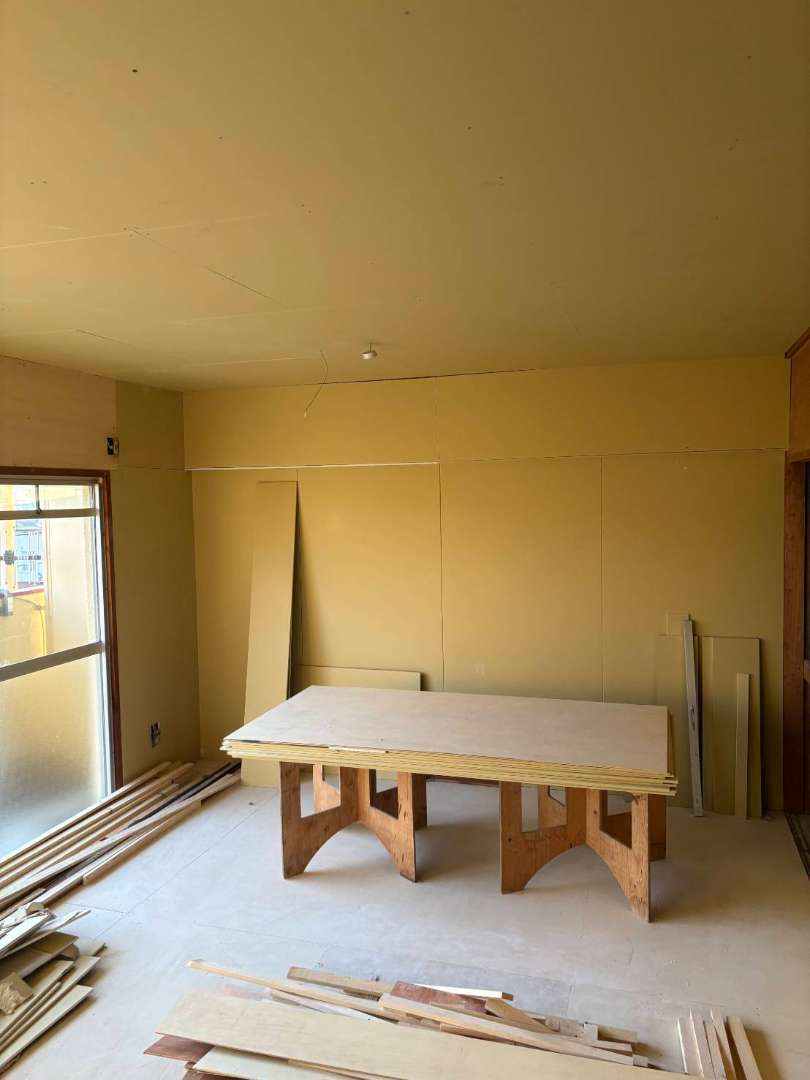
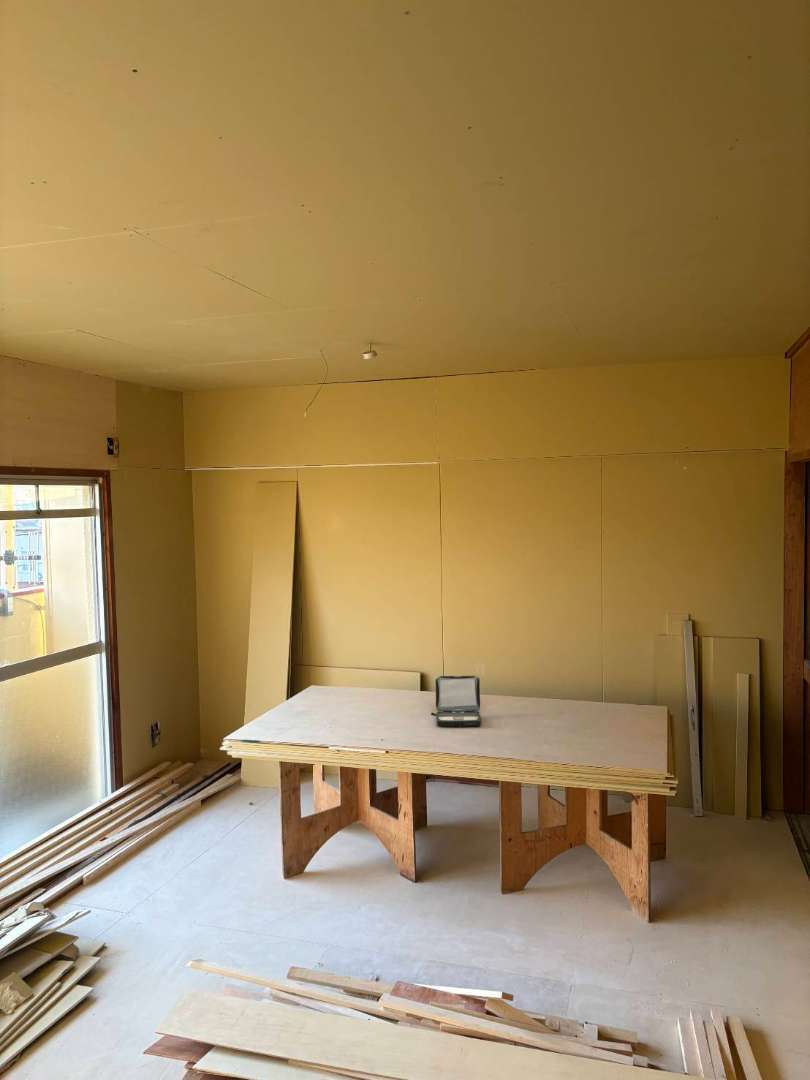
+ laptop [430,675,482,728]
